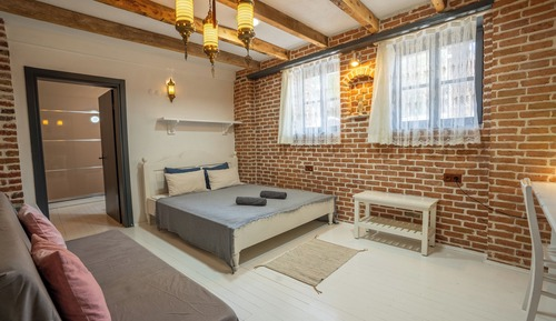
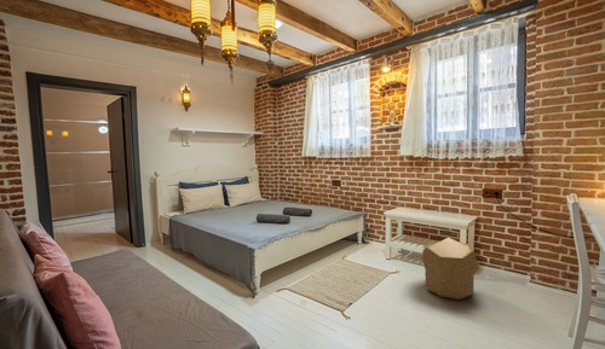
+ pouf [421,237,480,301]
